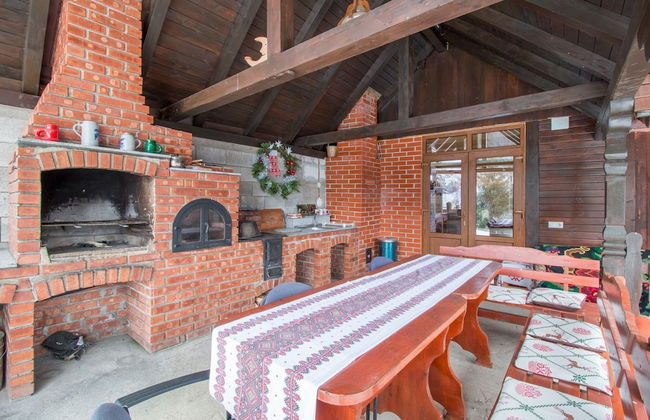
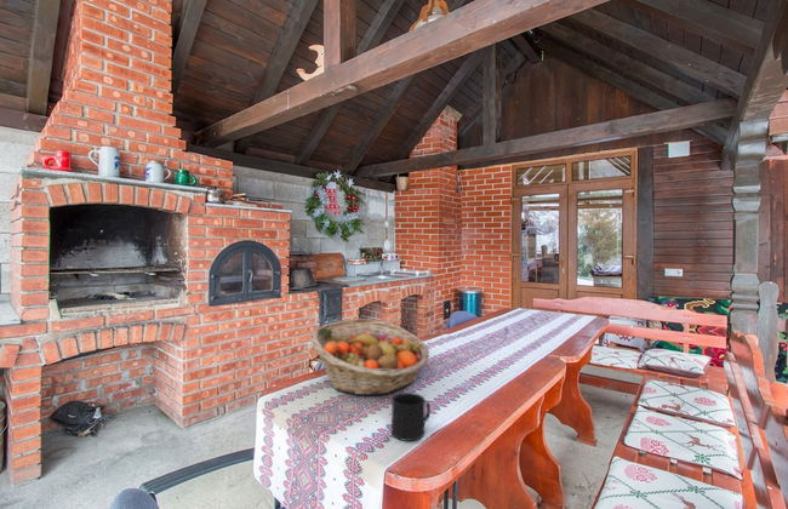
+ fruit basket [309,318,430,396]
+ mug [390,391,432,442]
